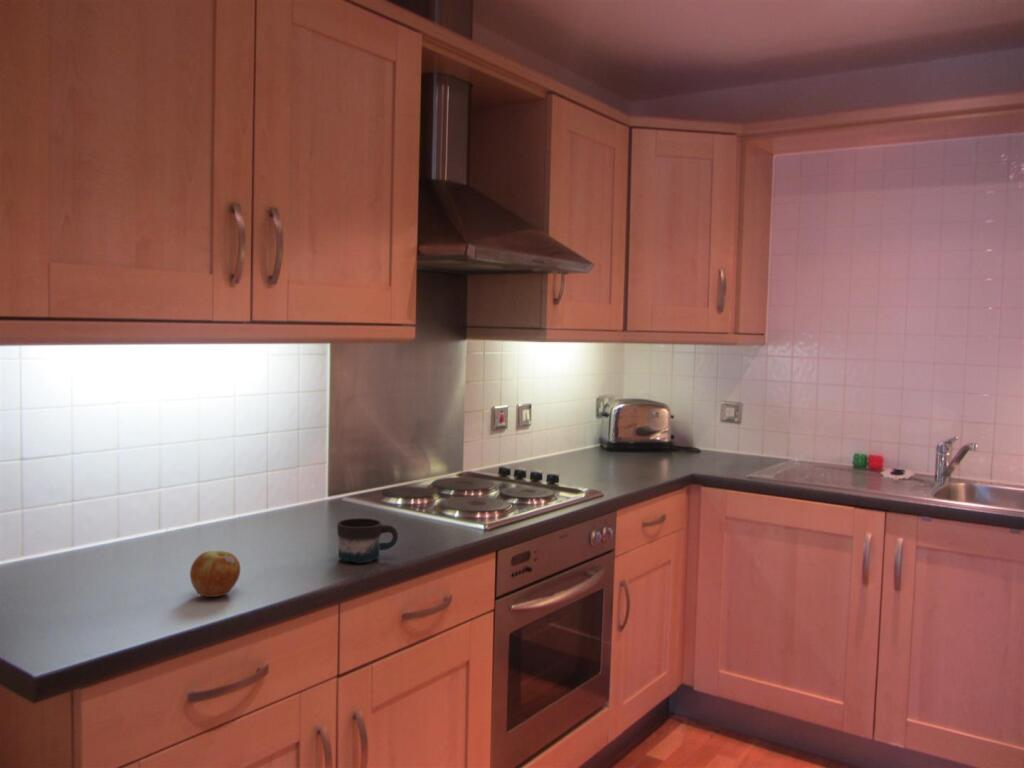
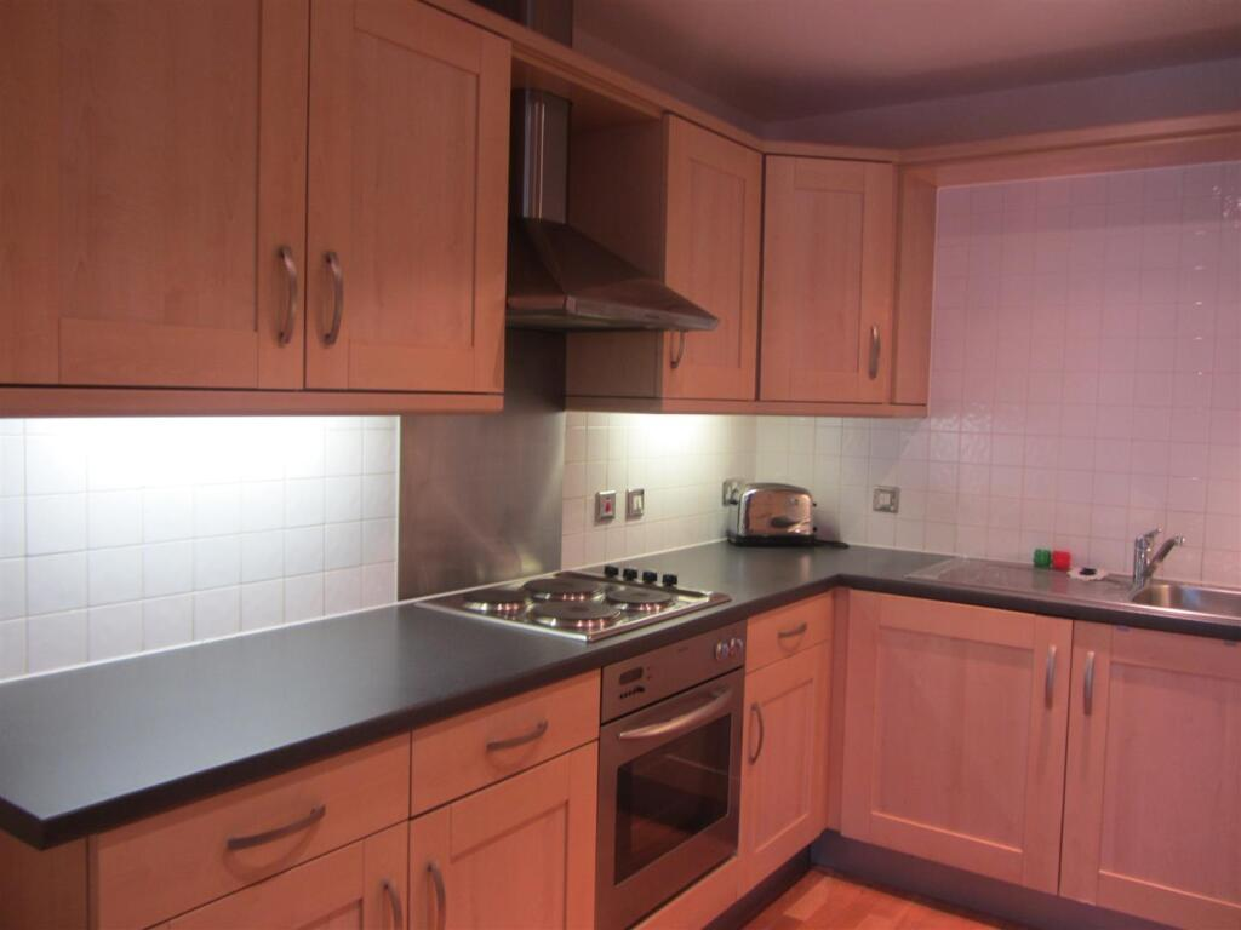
- mug [336,517,399,564]
- apple [189,550,241,598]
